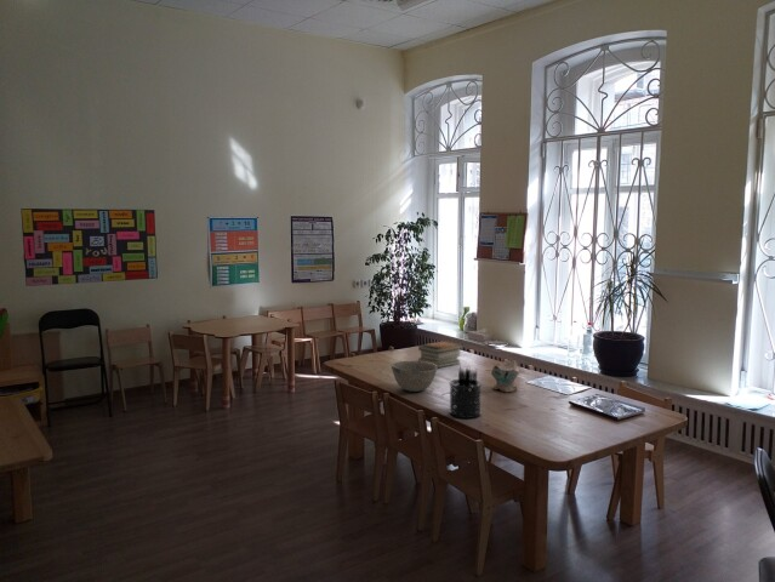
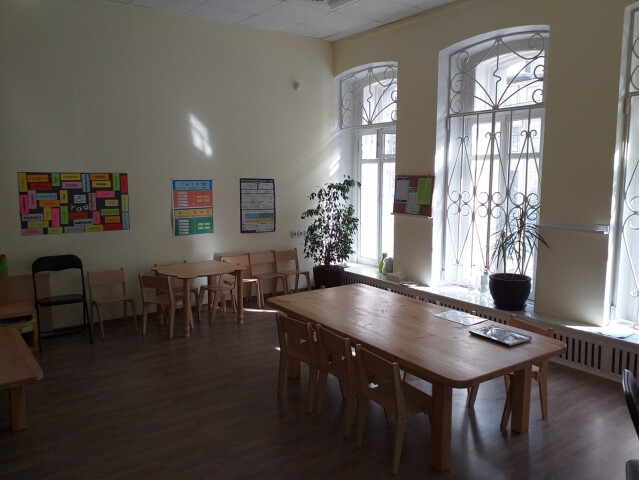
- bowl [391,360,439,393]
- book stack [417,340,465,369]
- pen holder [448,365,483,420]
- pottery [490,359,520,393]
